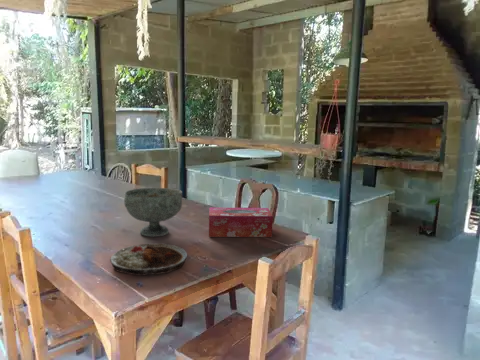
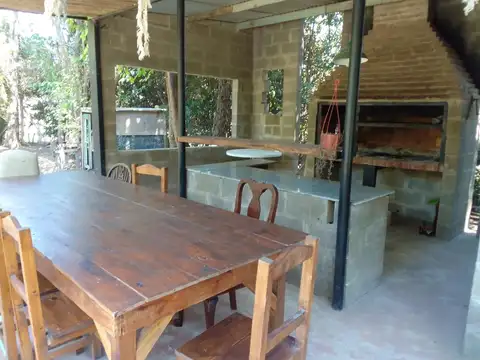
- plate [109,242,188,276]
- decorative bowl [123,187,183,237]
- tissue box [208,207,274,238]
